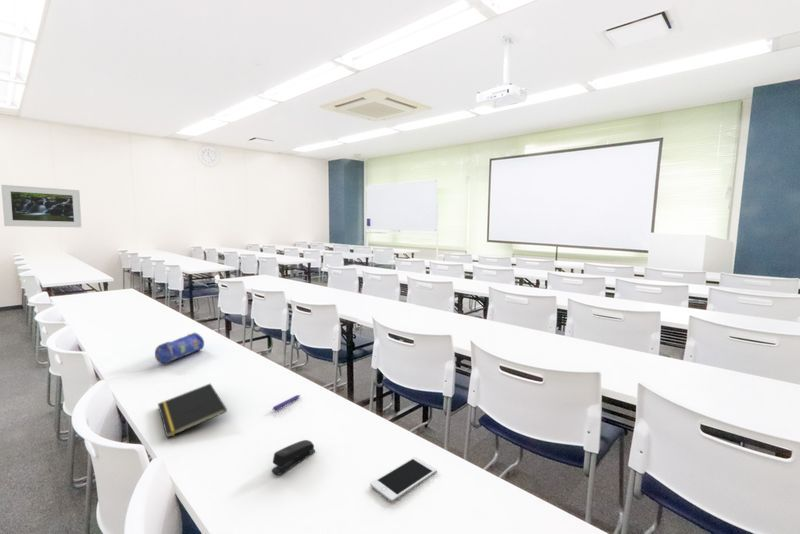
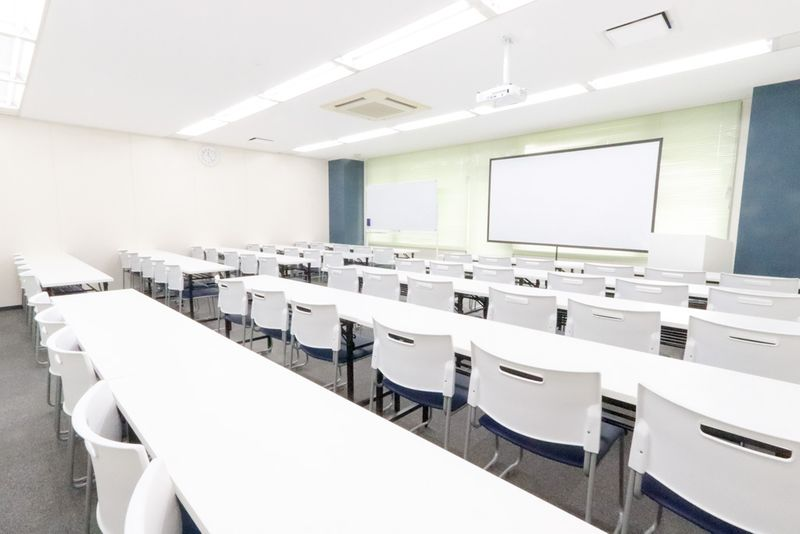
- stapler [271,439,316,476]
- pencil case [154,331,205,364]
- notepad [157,382,228,439]
- pen [271,394,301,412]
- cell phone [369,456,438,503]
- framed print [0,184,82,228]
